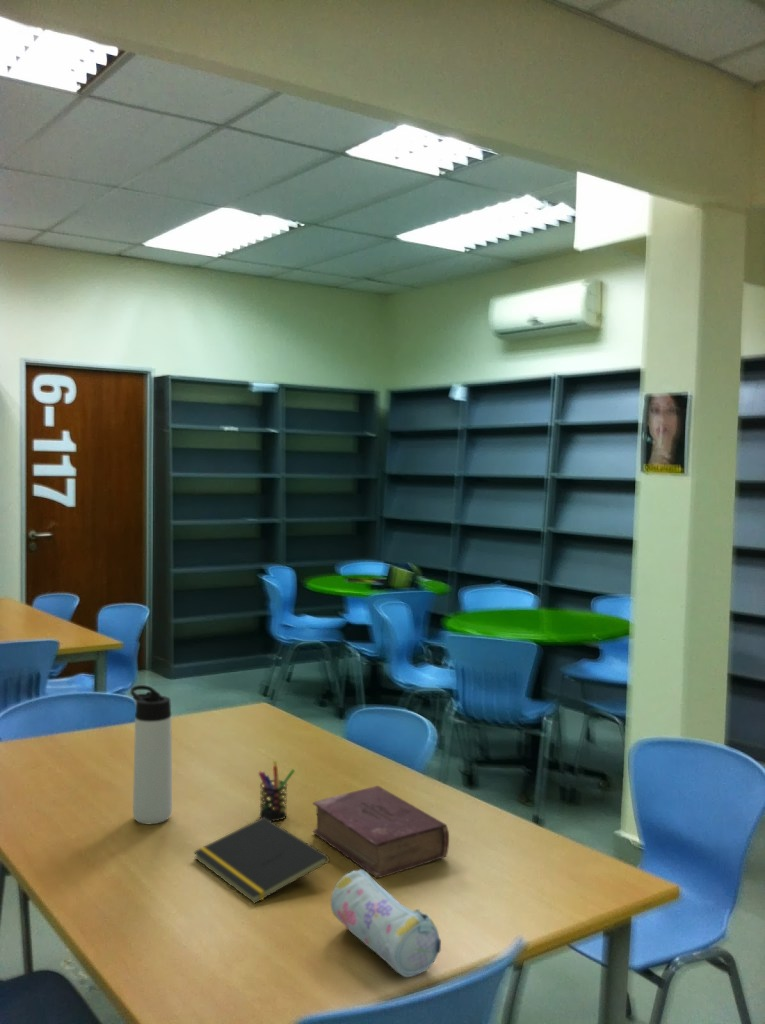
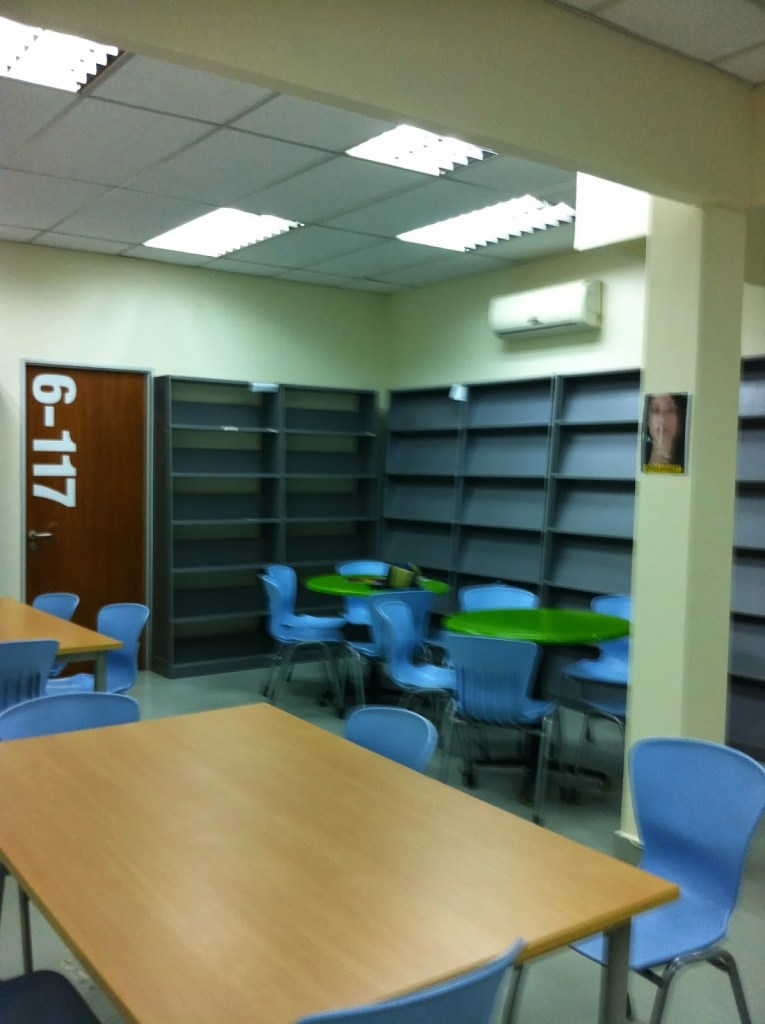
- book [312,785,450,879]
- thermos bottle [130,684,173,825]
- pen holder [258,760,296,822]
- pencil case [330,869,442,978]
- notepad [193,817,330,905]
